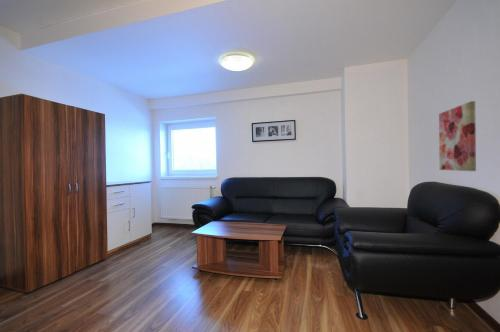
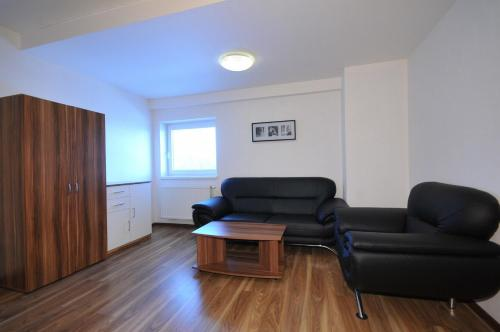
- wall art [438,100,477,172]
